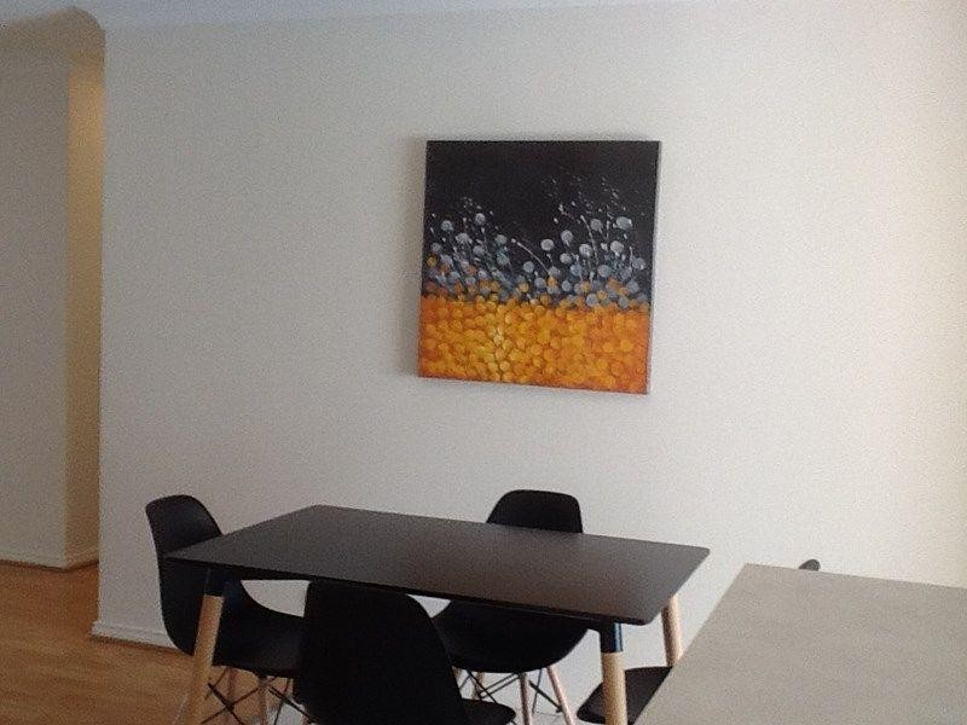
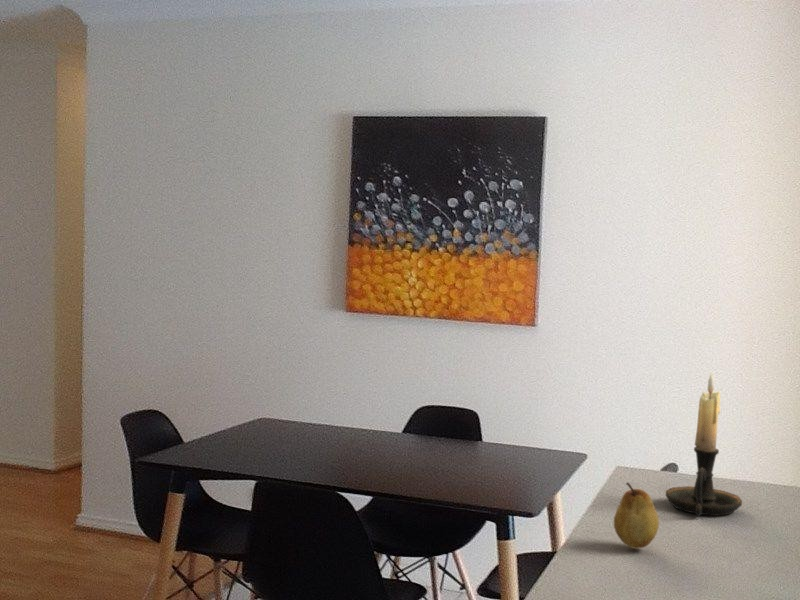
+ candle holder [665,371,743,518]
+ fruit [613,481,660,550]
